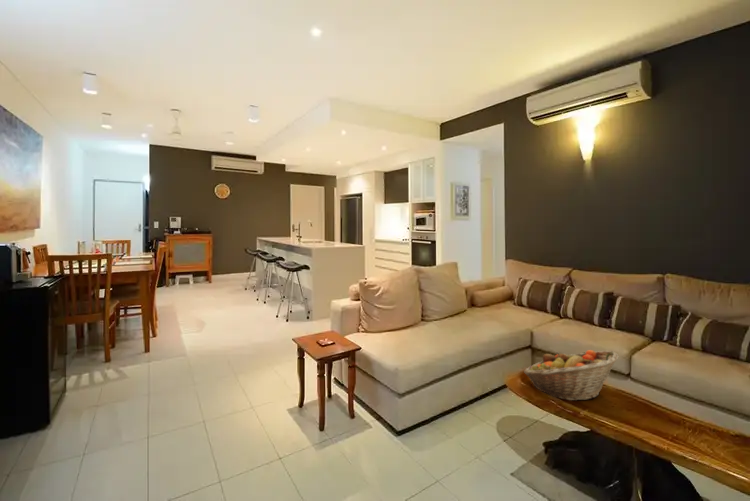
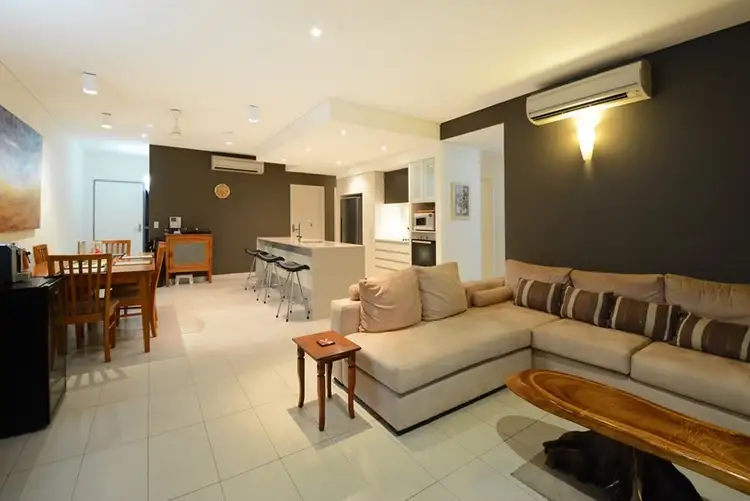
- fruit basket [523,349,619,402]
